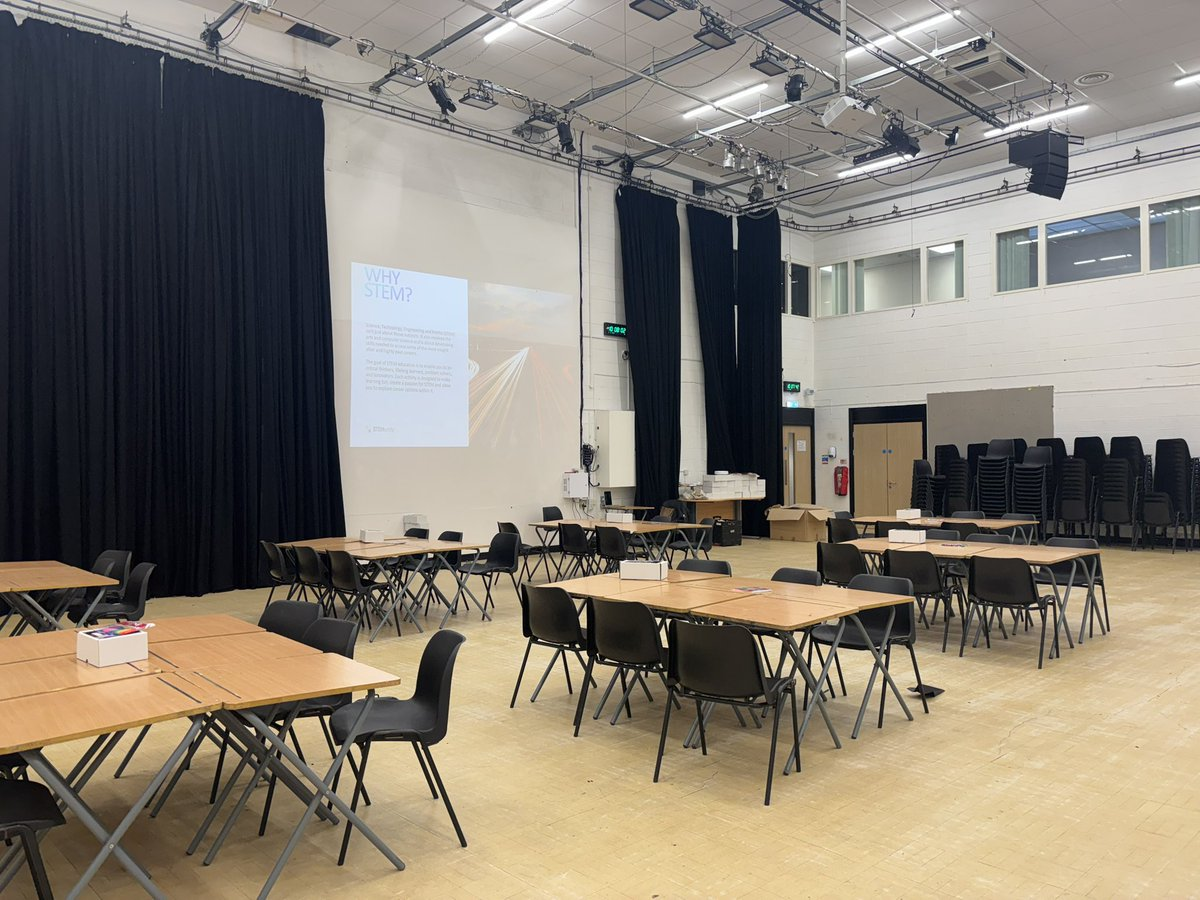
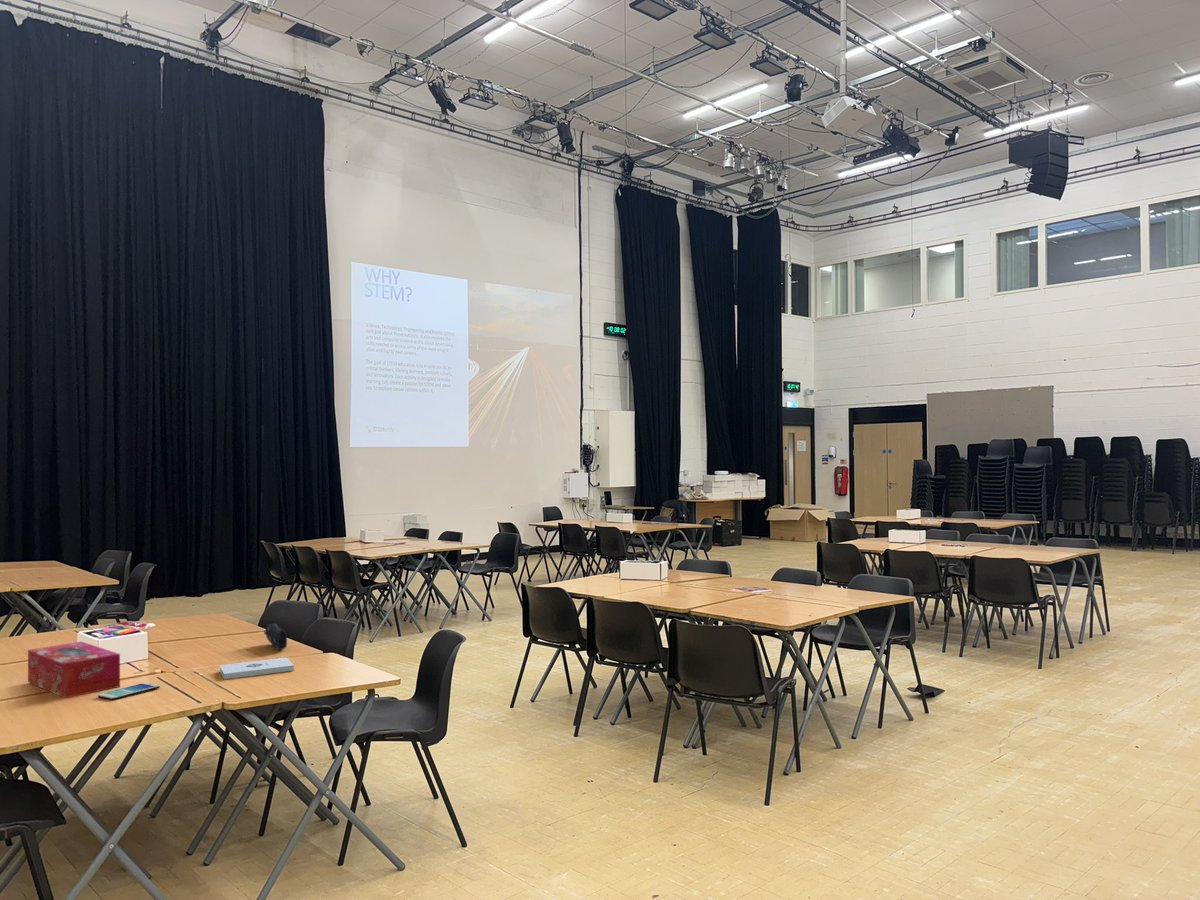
+ smartphone [97,681,161,701]
+ notepad [219,657,295,680]
+ tissue box [27,640,121,699]
+ pencil case [263,622,288,652]
